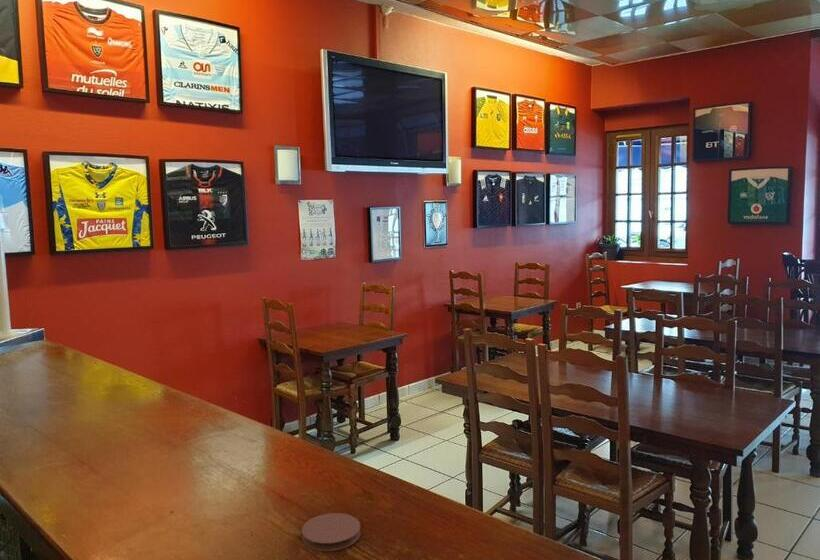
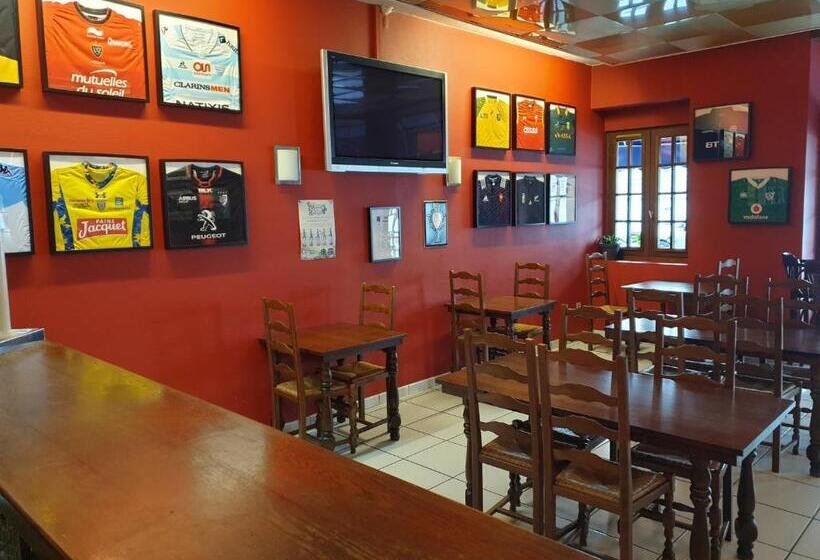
- coaster [301,512,362,552]
